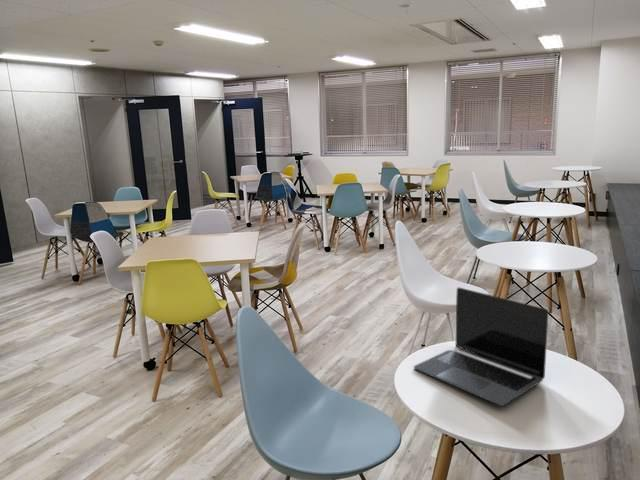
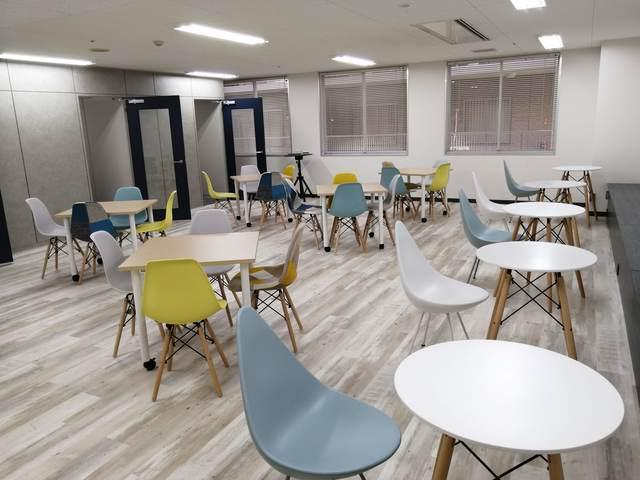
- laptop [413,286,549,407]
